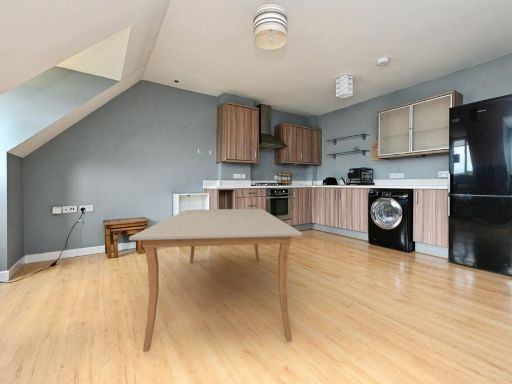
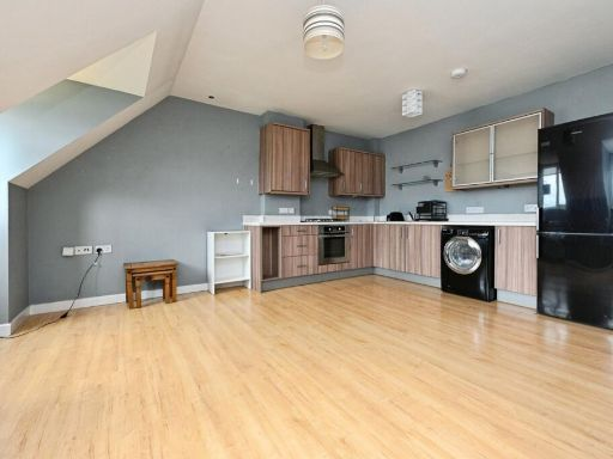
- dining table [128,208,303,353]
